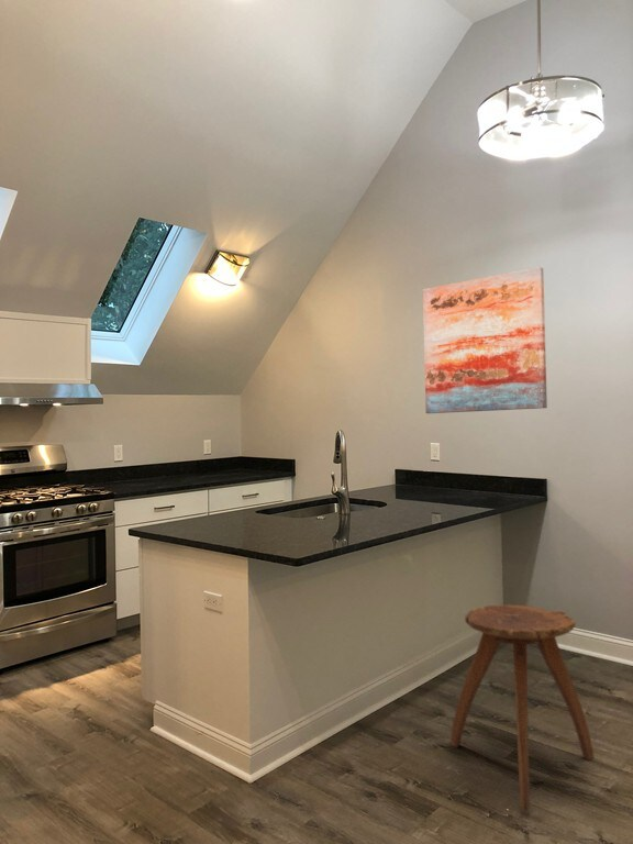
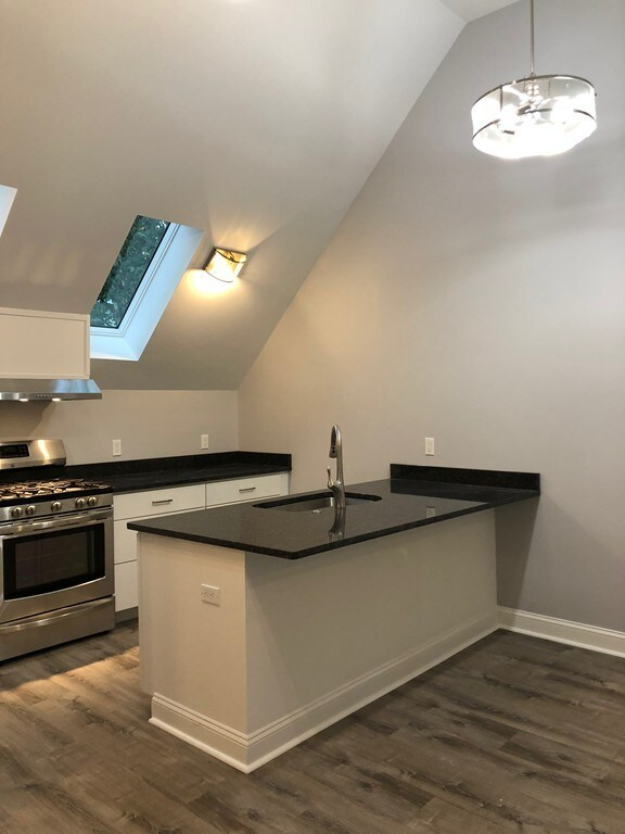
- stool [449,603,595,813]
- wall art [422,266,548,414]
